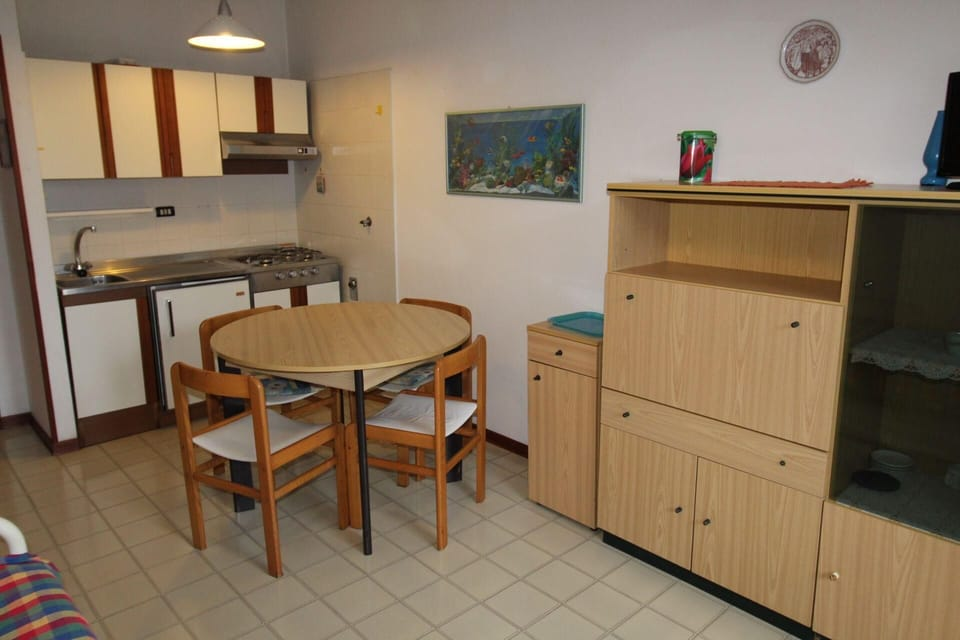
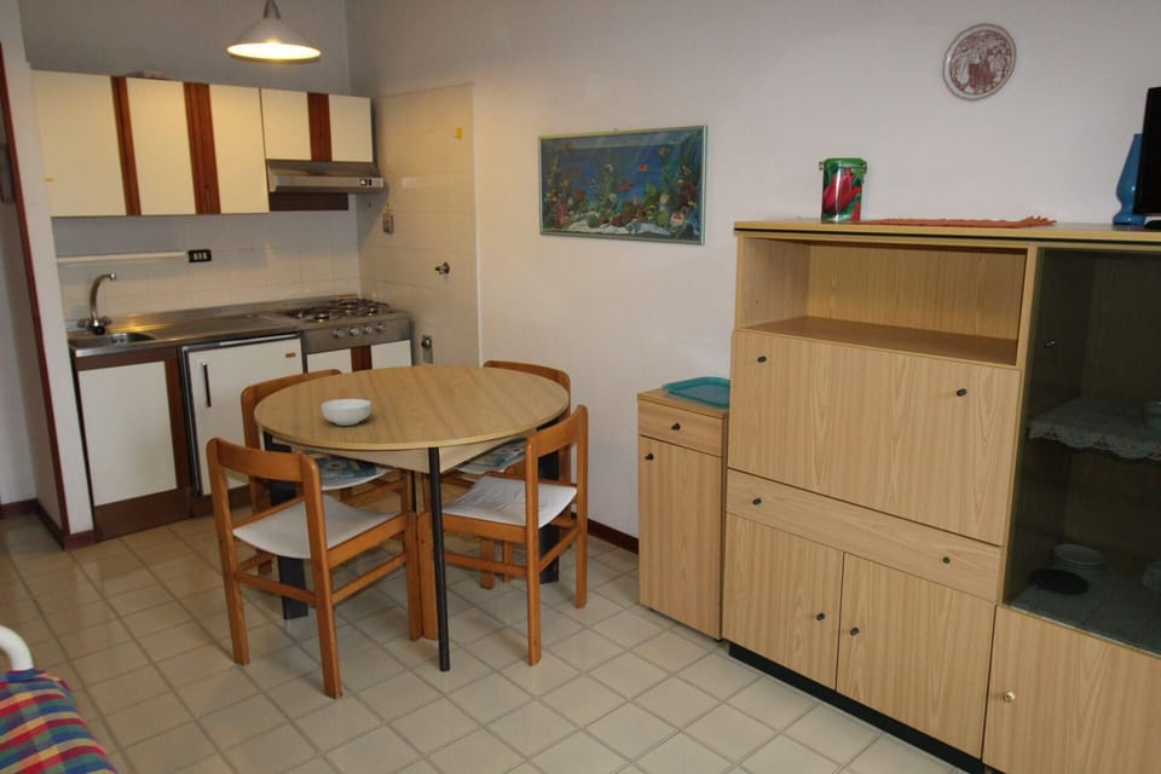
+ cereal bowl [320,398,372,427]
